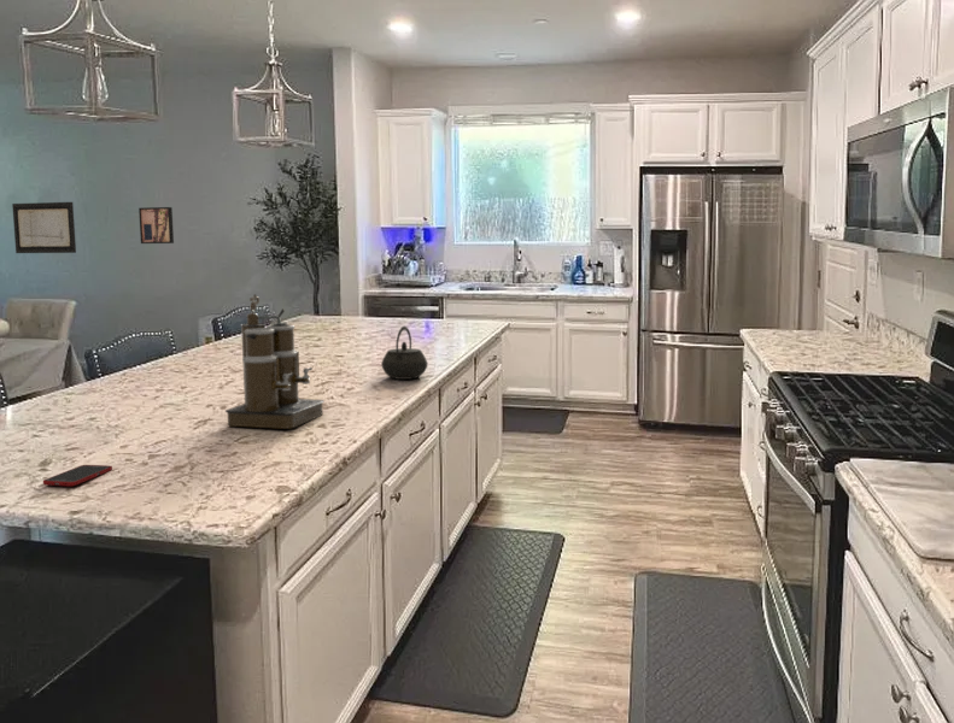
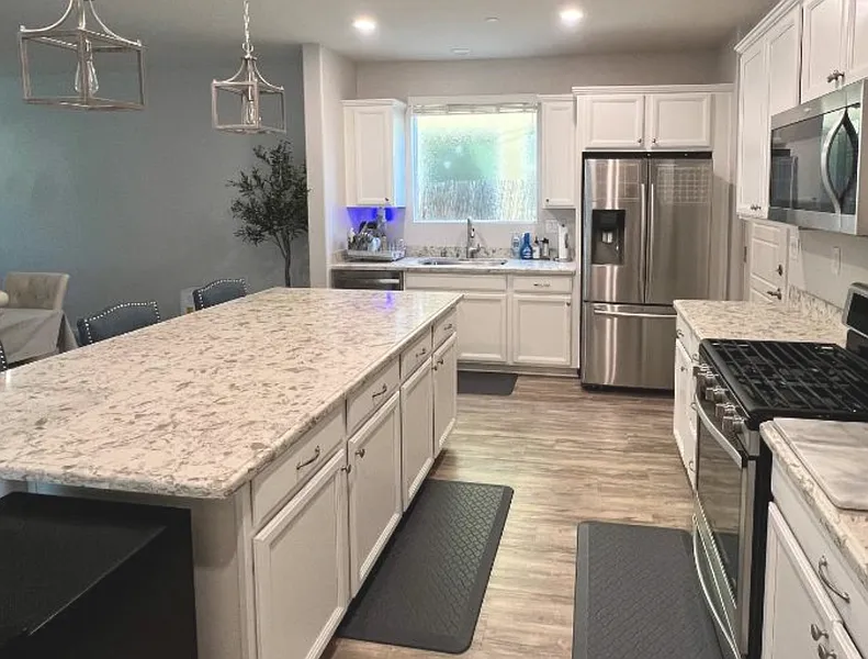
- kettle [380,325,428,381]
- cell phone [42,464,113,487]
- wall art [11,201,77,254]
- coffee maker [224,294,326,430]
- wall art [137,206,175,245]
